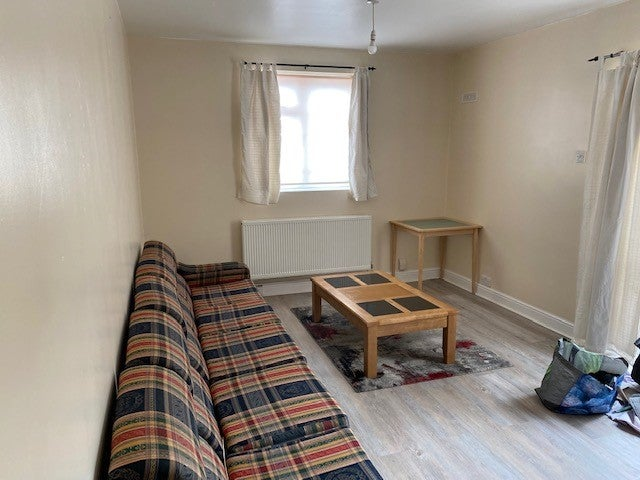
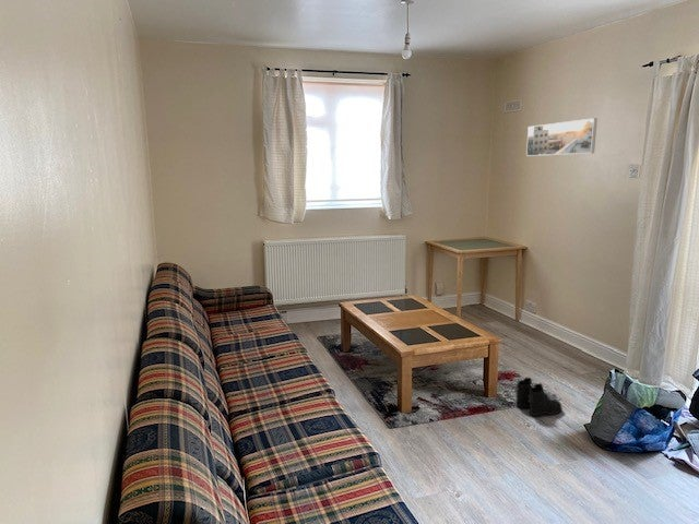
+ boots [514,377,564,417]
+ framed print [525,117,599,157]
